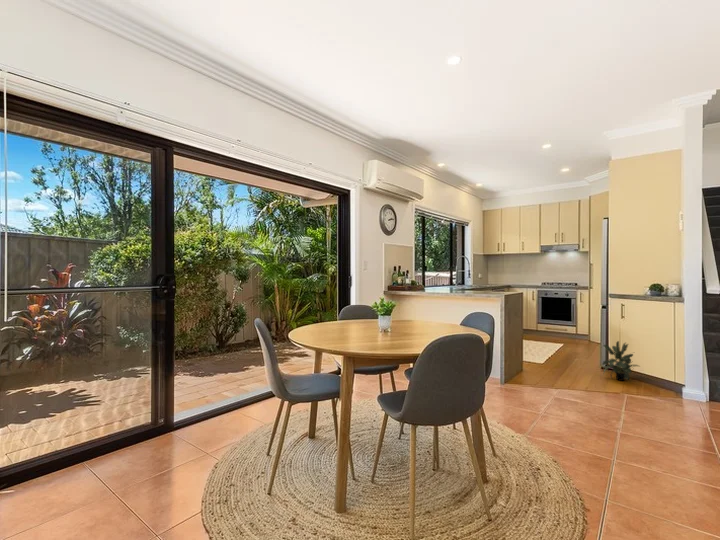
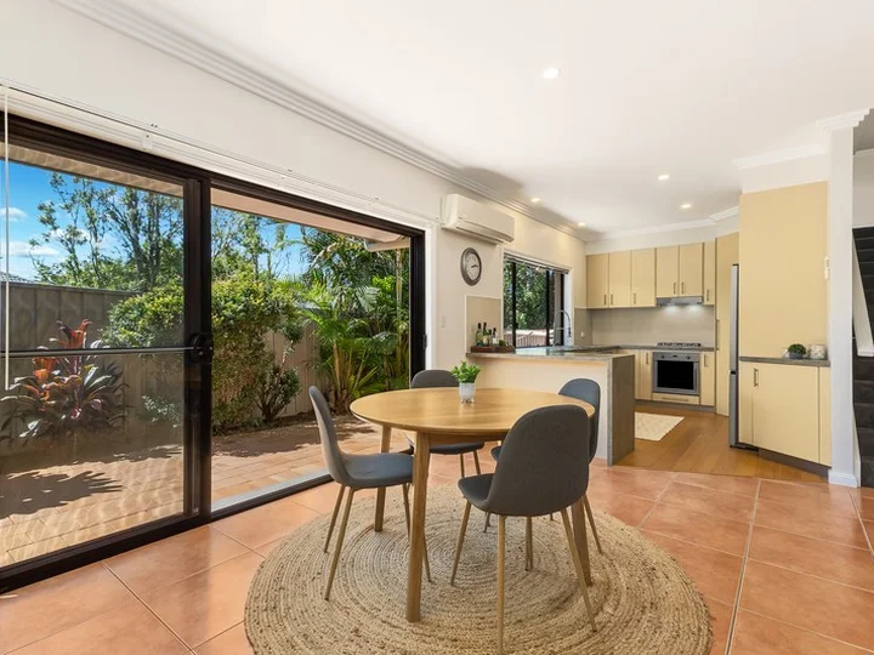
- potted plant [601,340,640,382]
